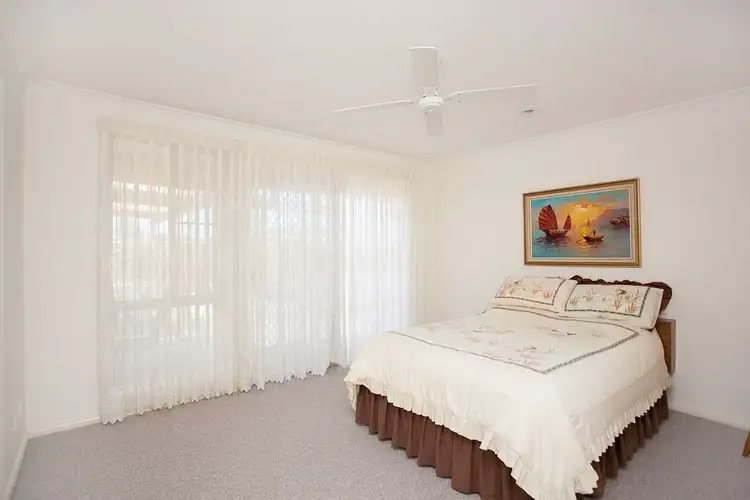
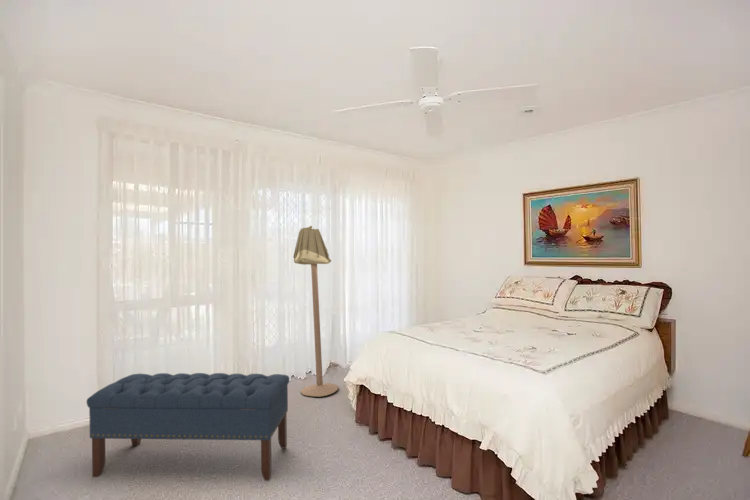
+ bench [86,372,290,482]
+ floor lamp [292,225,339,398]
